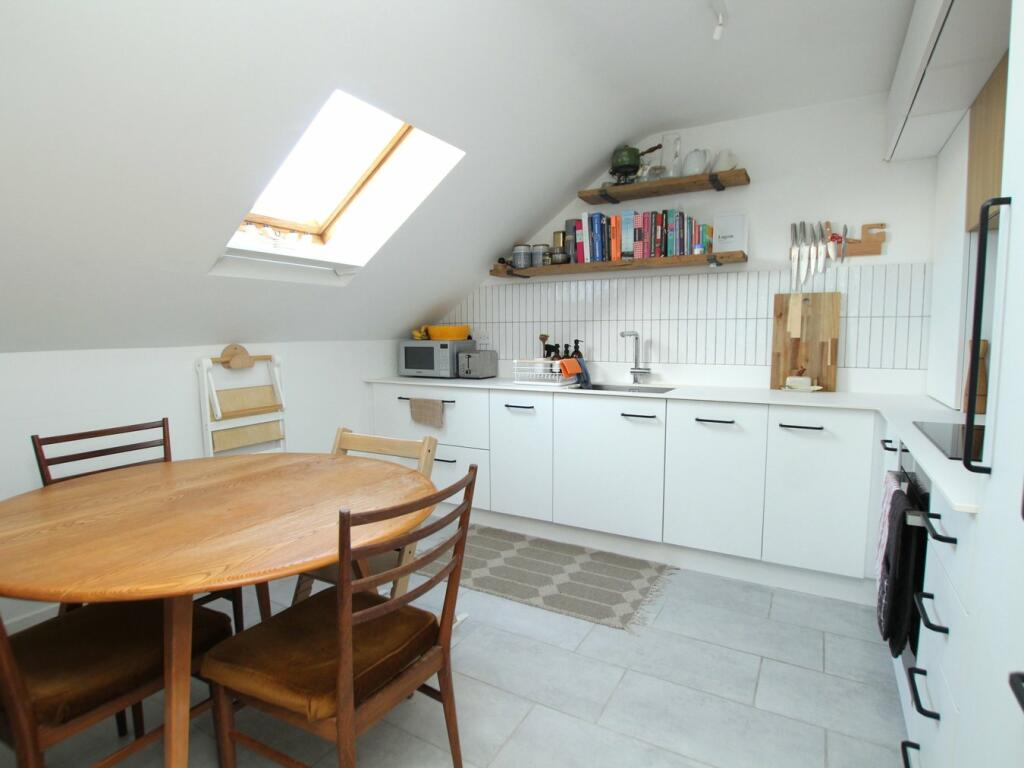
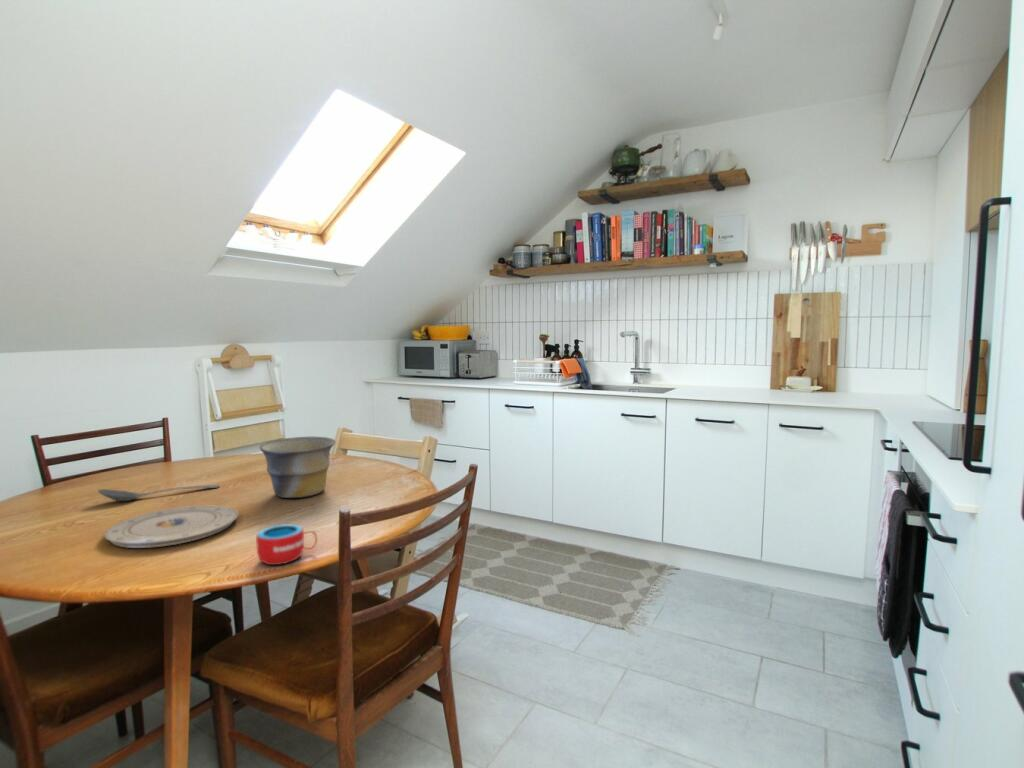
+ mug [255,523,318,566]
+ plate [103,505,240,549]
+ stirrer [97,484,221,502]
+ bowl [258,436,337,499]
